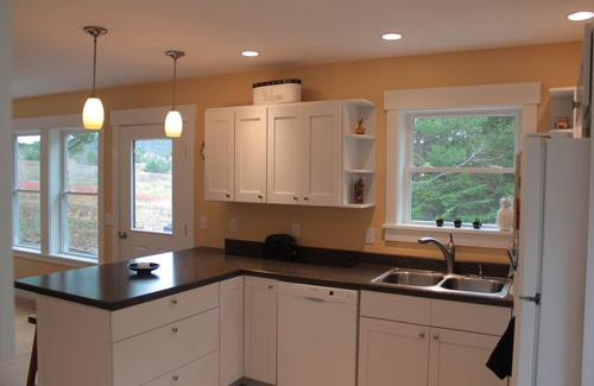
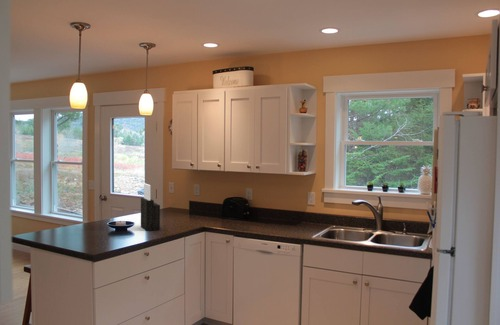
+ knife block [140,182,161,232]
